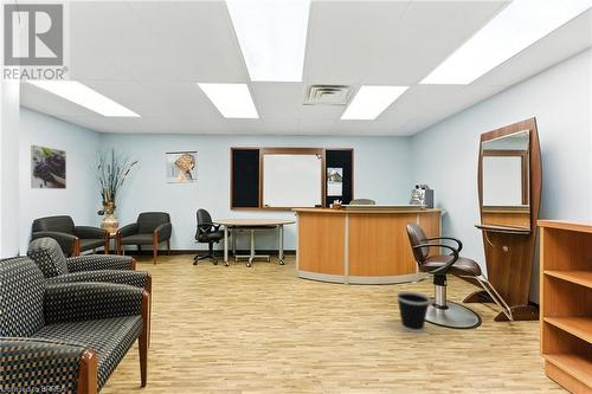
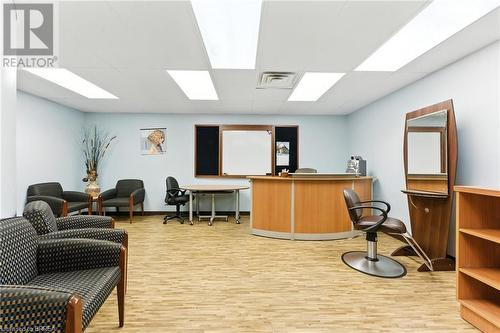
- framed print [30,144,67,190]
- wastebasket [395,291,431,334]
